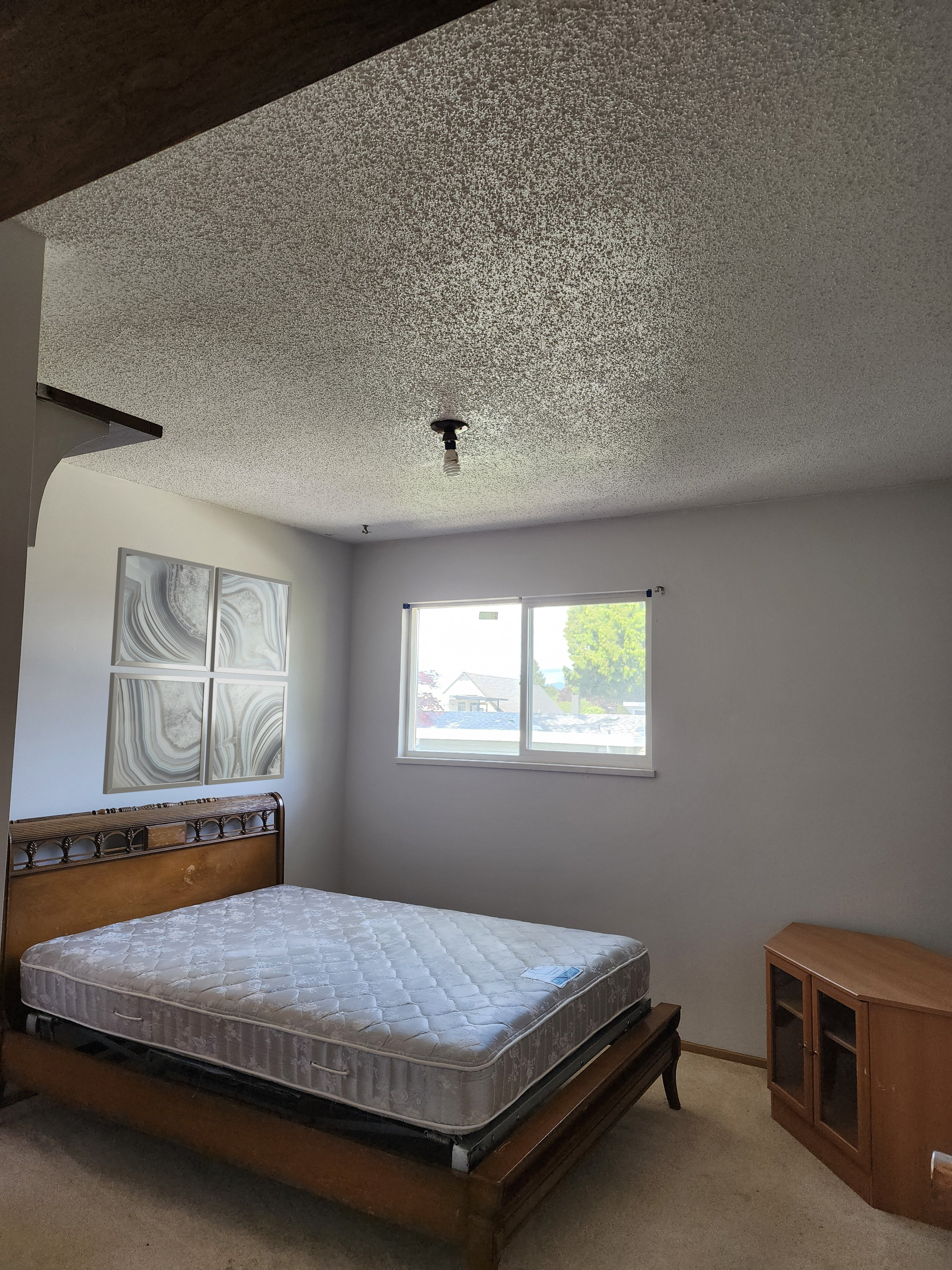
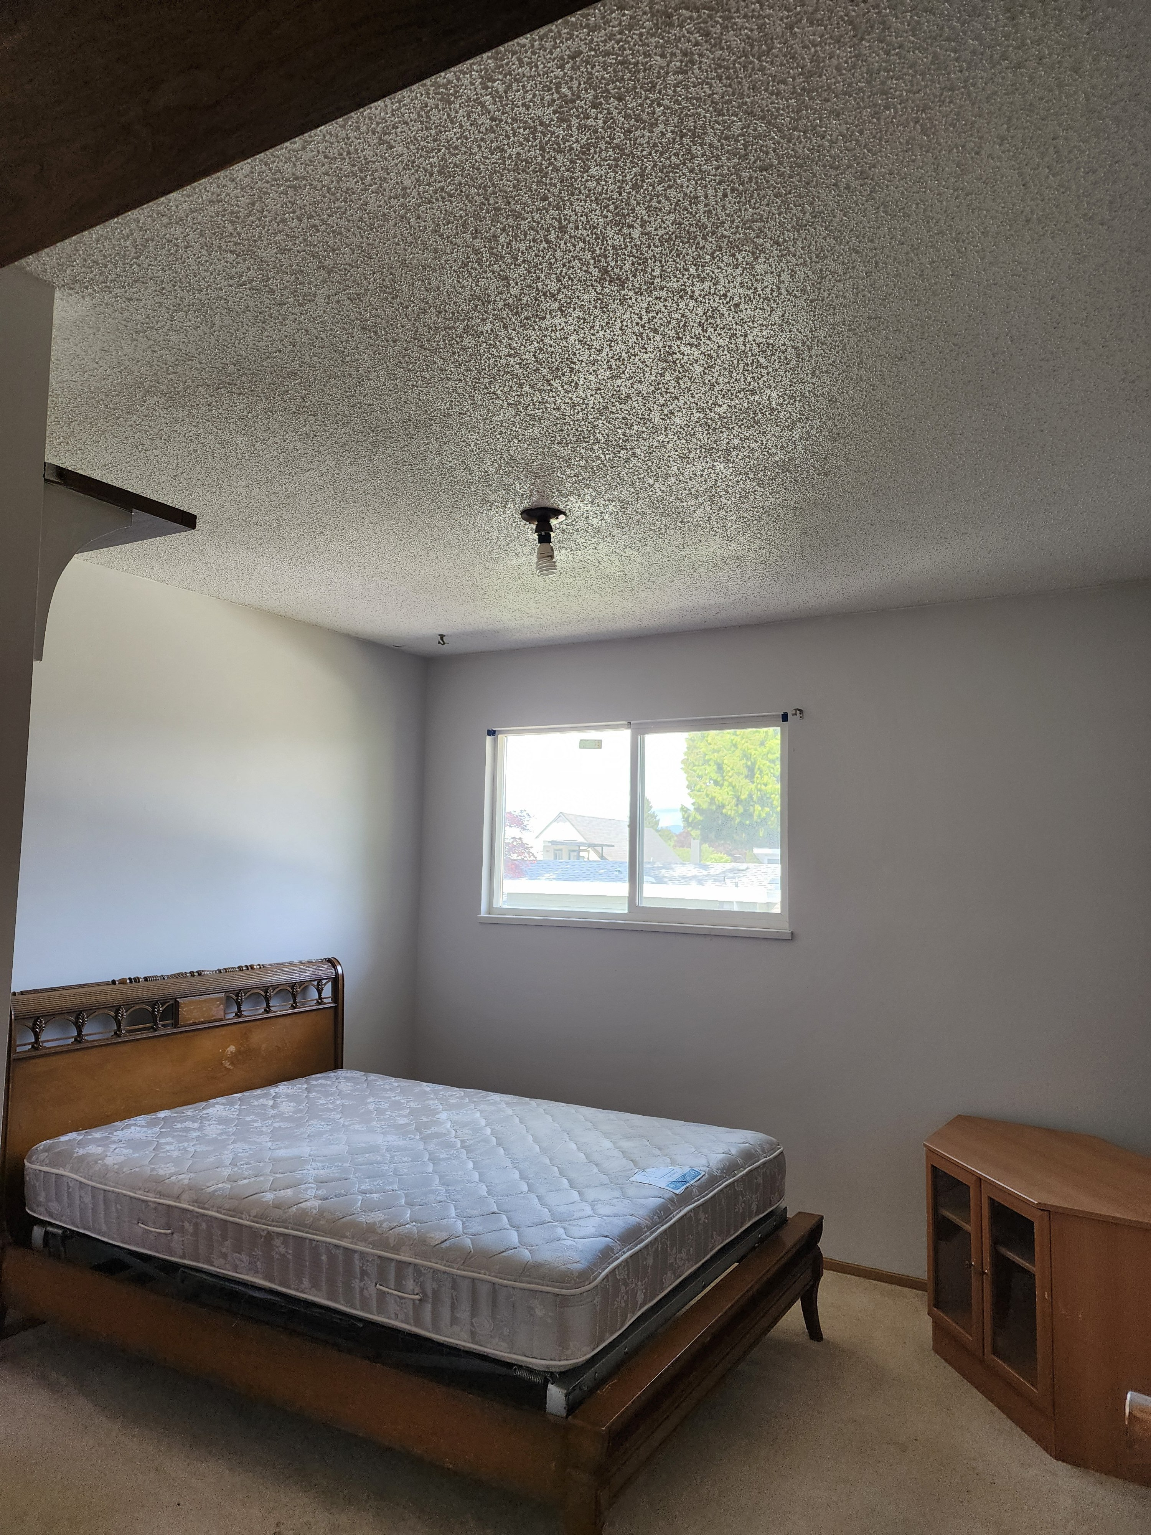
- wall art [102,547,293,795]
